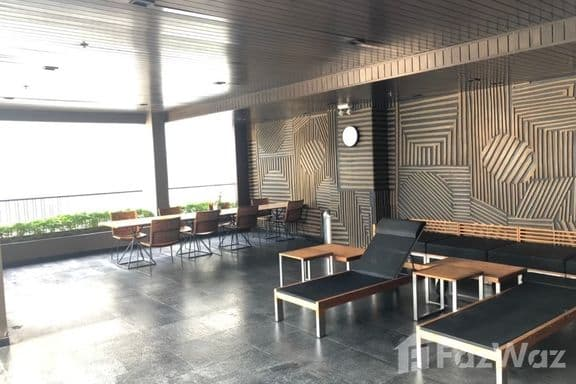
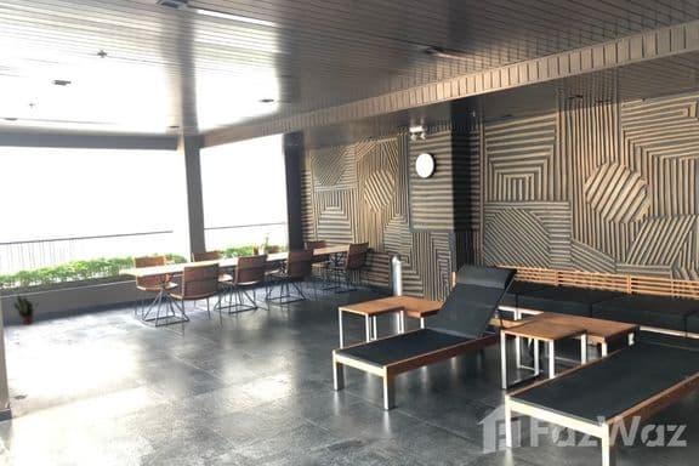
+ potted plant [13,292,40,326]
